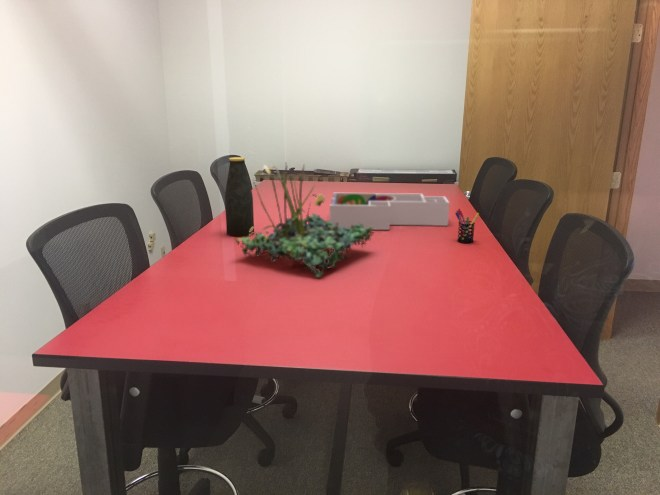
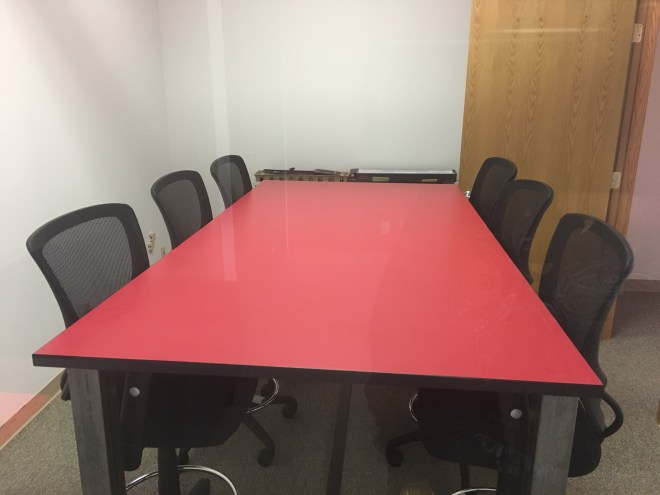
- plant [235,162,375,278]
- bottle [224,156,255,237]
- pen holder [454,208,480,244]
- desk organizer [329,192,451,231]
